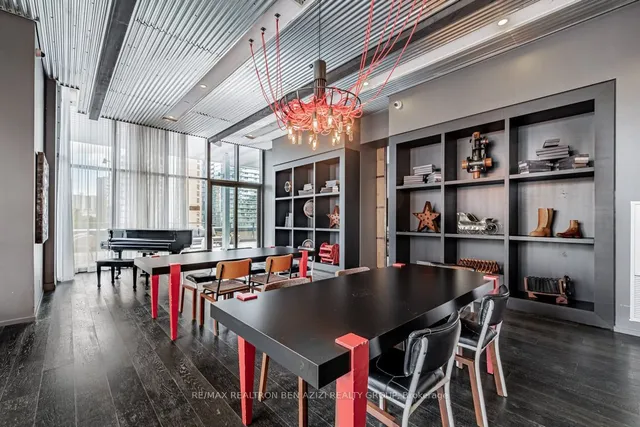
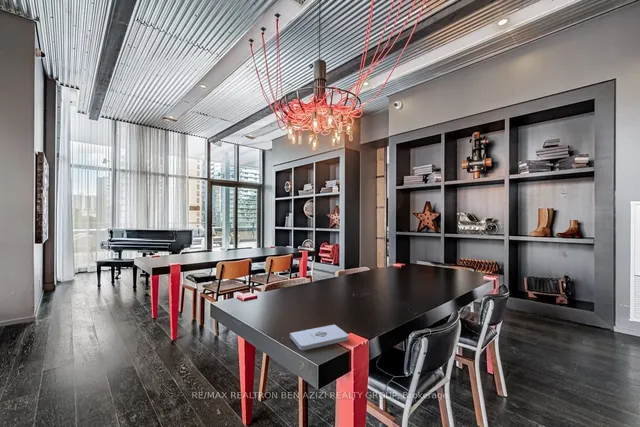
+ notepad [289,324,349,351]
